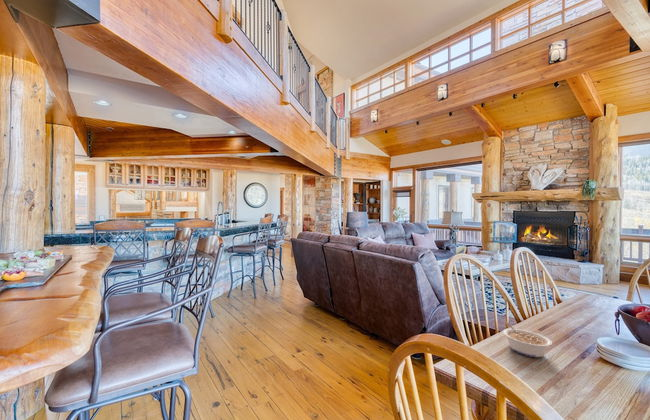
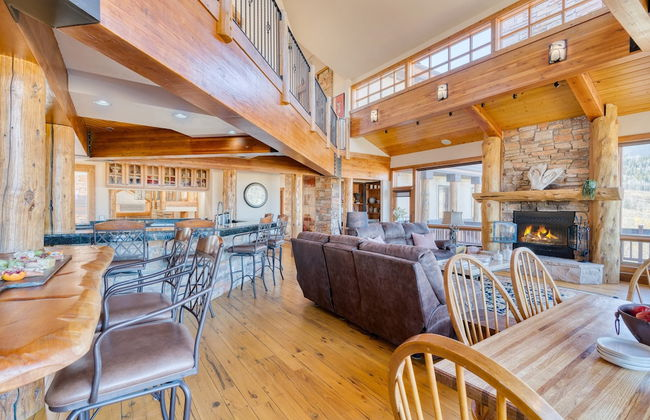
- legume [502,322,553,358]
